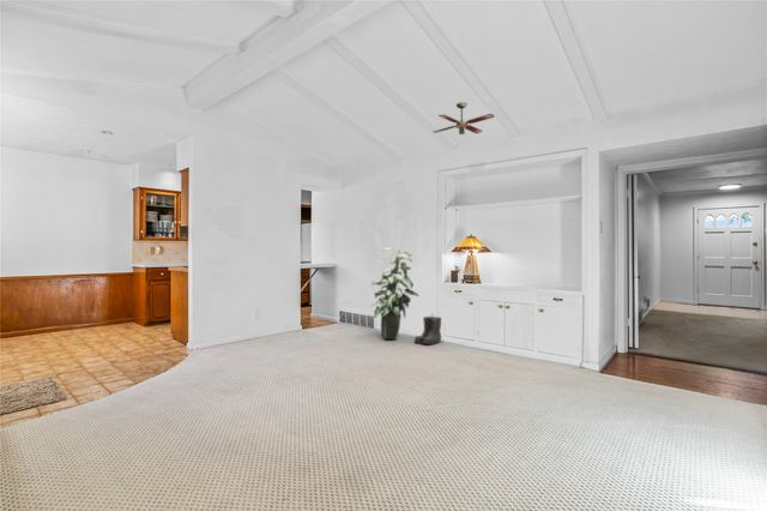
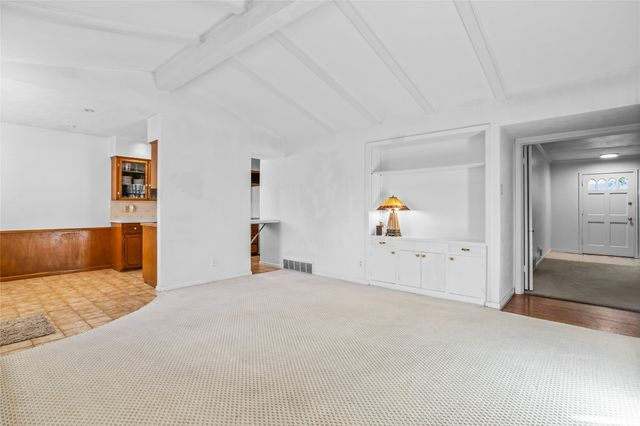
- boots [413,315,442,345]
- ceiling fan [433,101,495,136]
- indoor plant [370,246,419,341]
